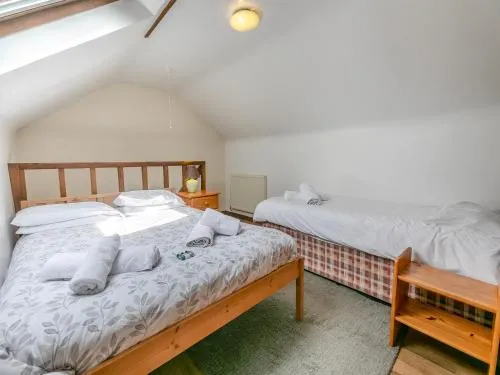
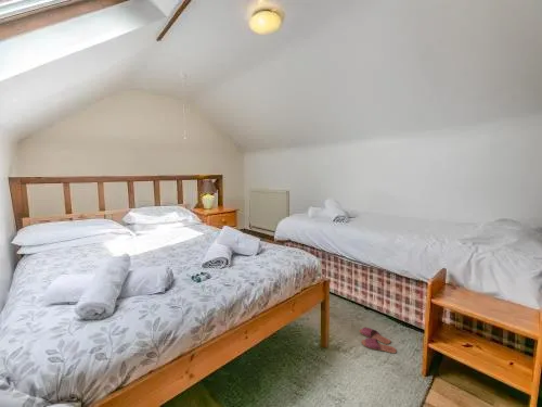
+ slippers [359,326,397,354]
